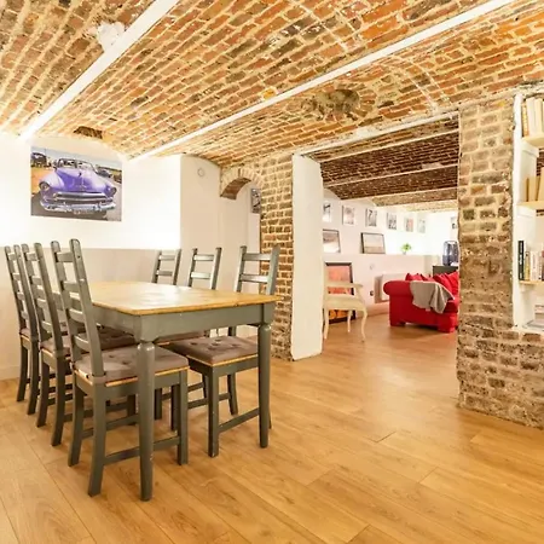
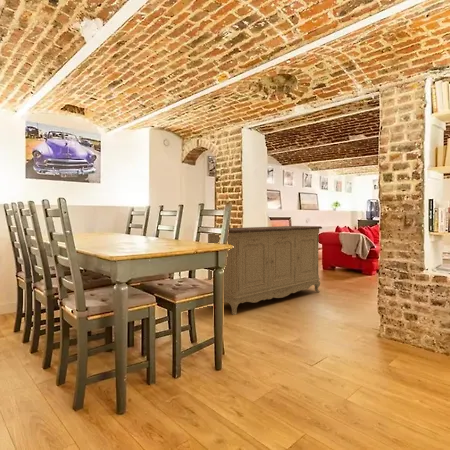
+ sideboard [207,225,323,316]
